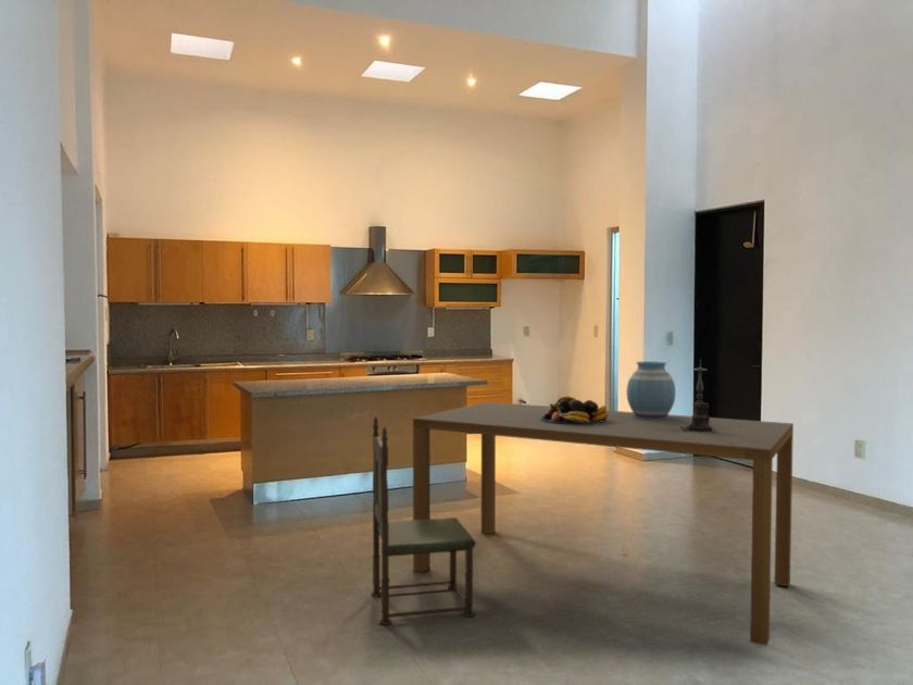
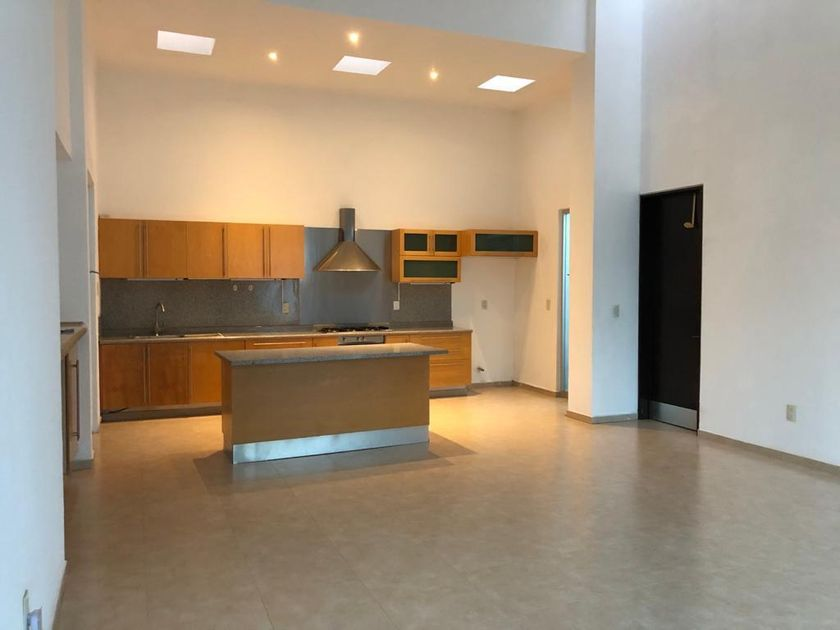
- vase [625,360,677,420]
- dining table [412,401,795,647]
- fruit bowl [541,395,608,424]
- candle holder [679,358,720,434]
- dining chair [371,414,477,626]
